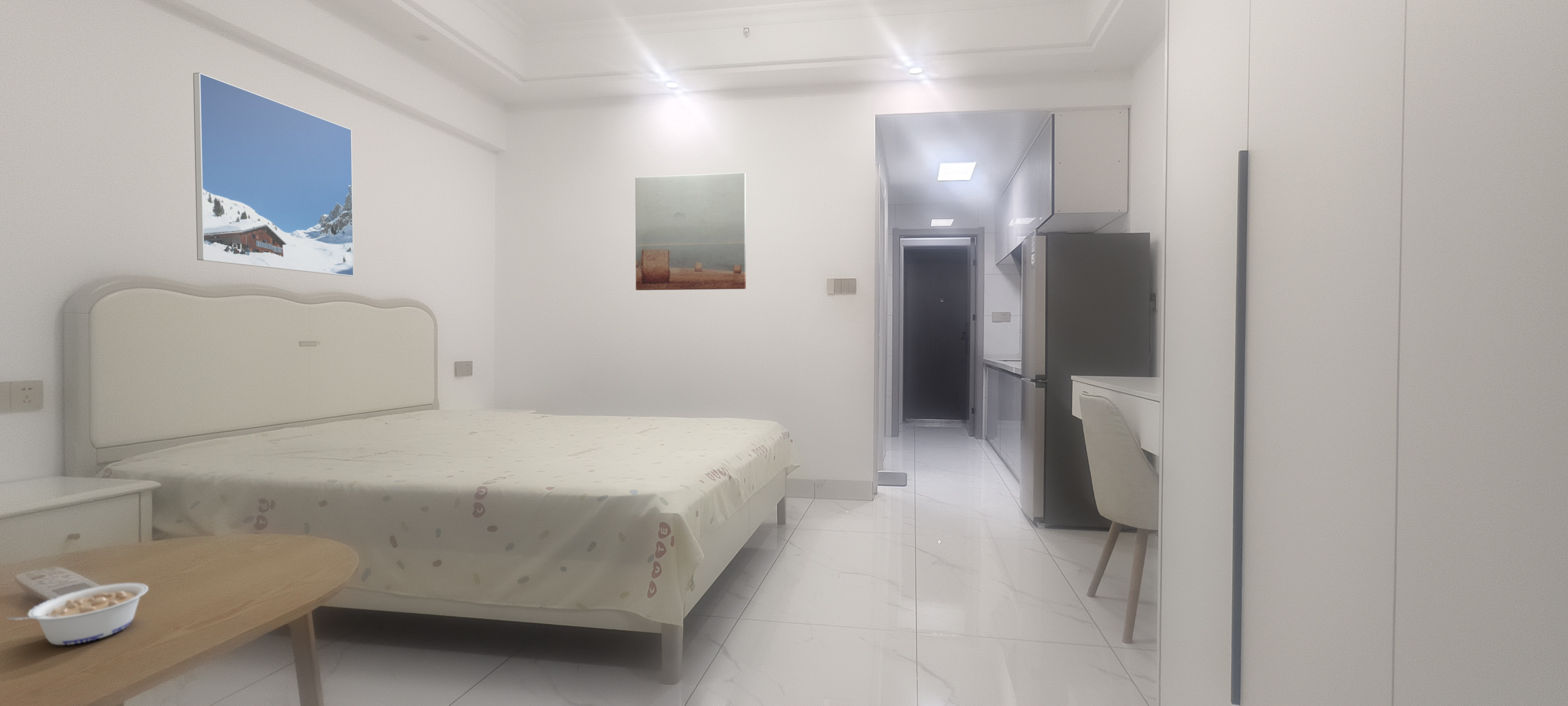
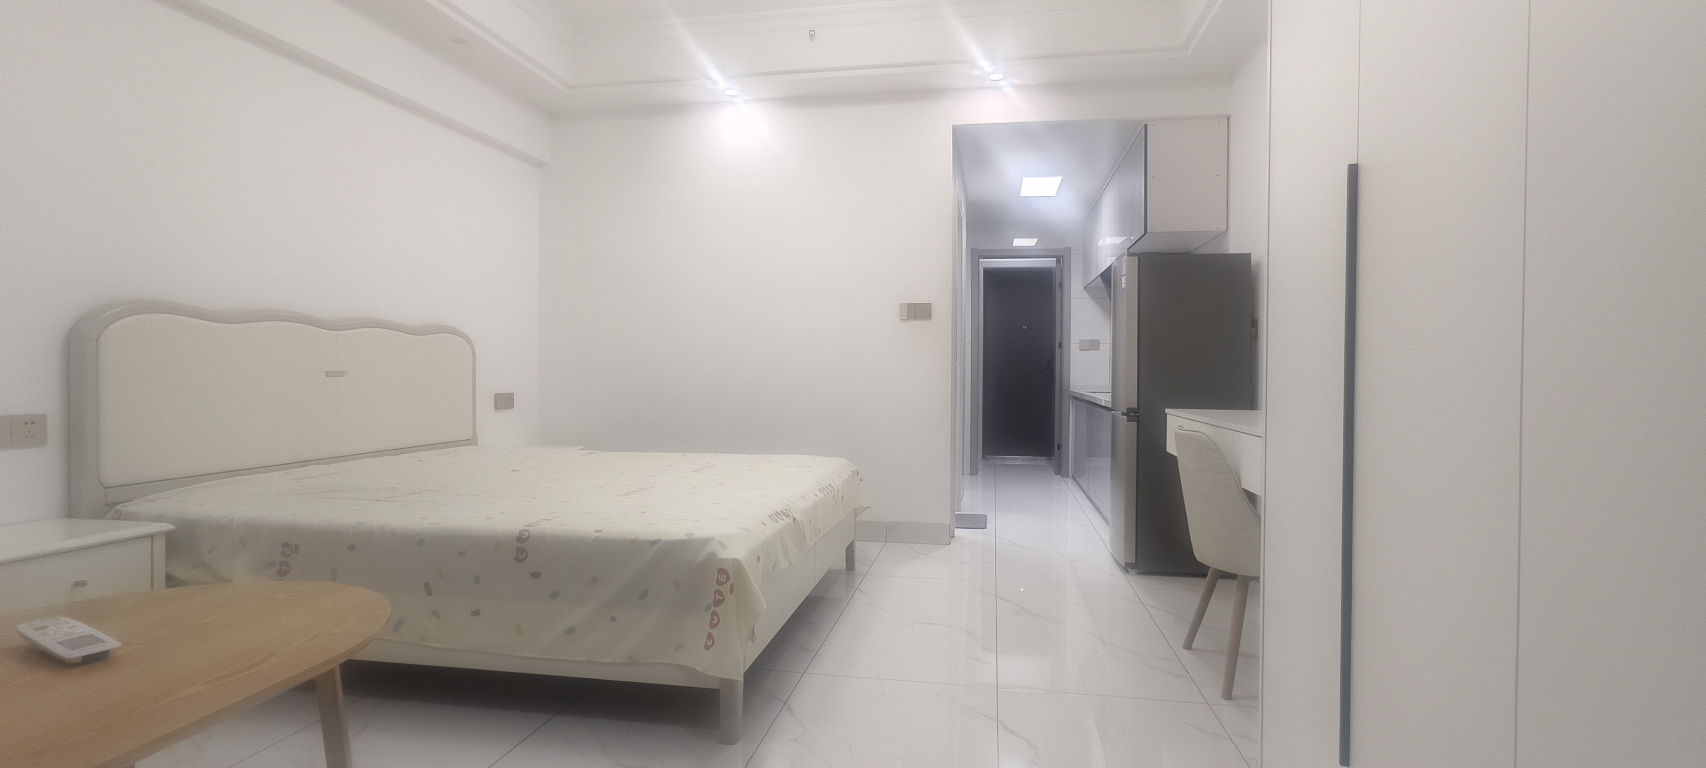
- wall art [635,172,746,291]
- legume [5,583,149,645]
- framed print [193,72,354,277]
